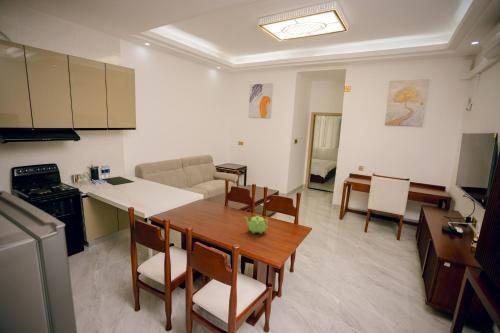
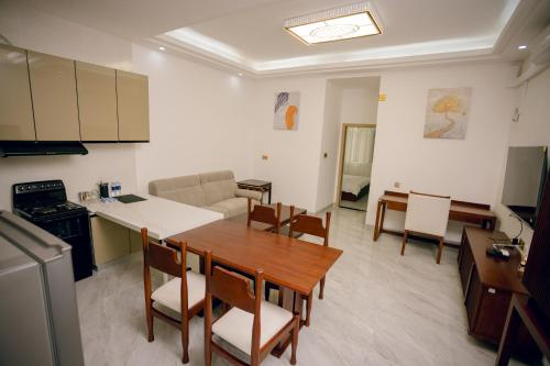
- teapot [244,215,269,235]
